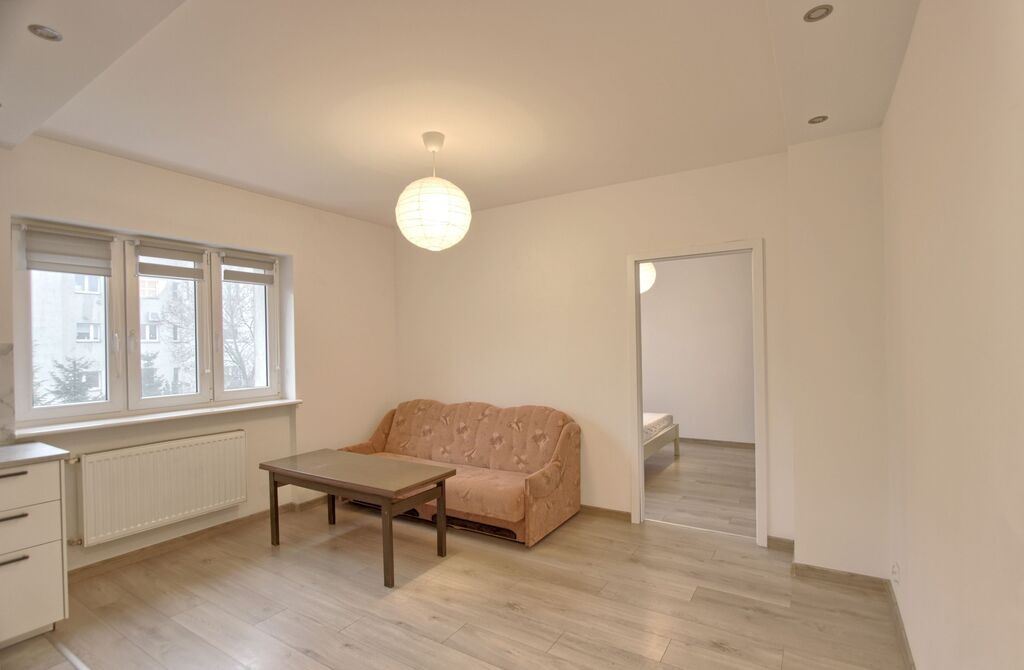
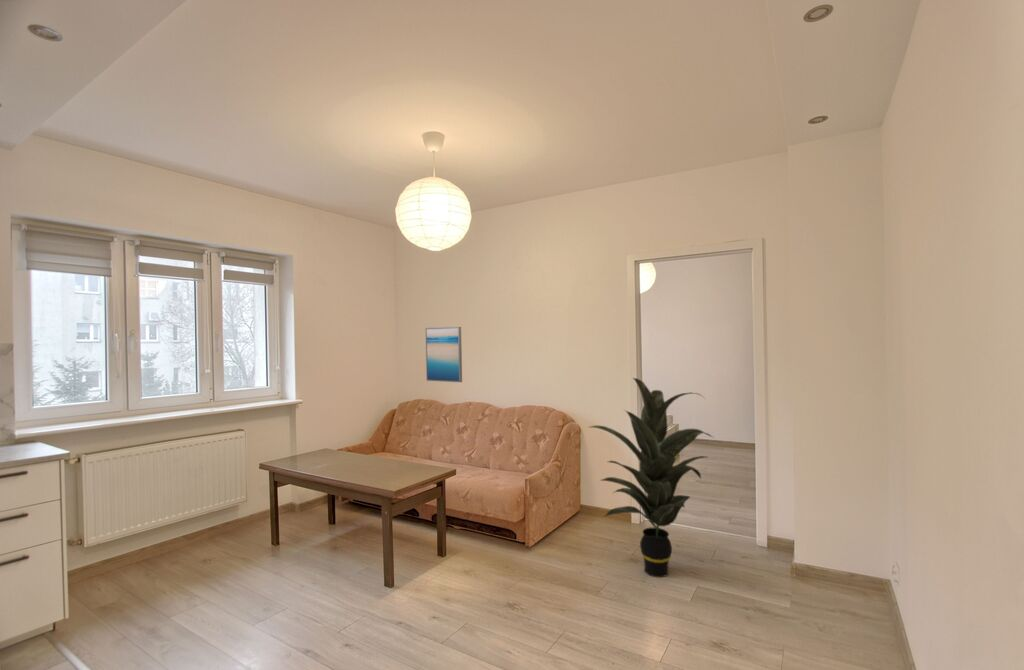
+ indoor plant [589,377,715,578]
+ wall art [424,326,463,383]
